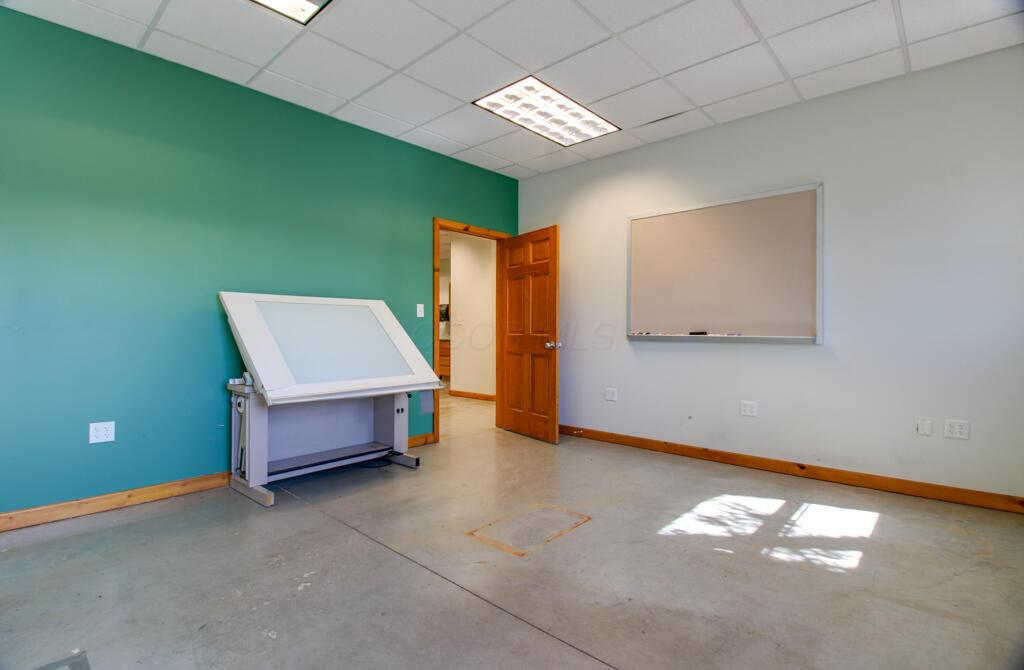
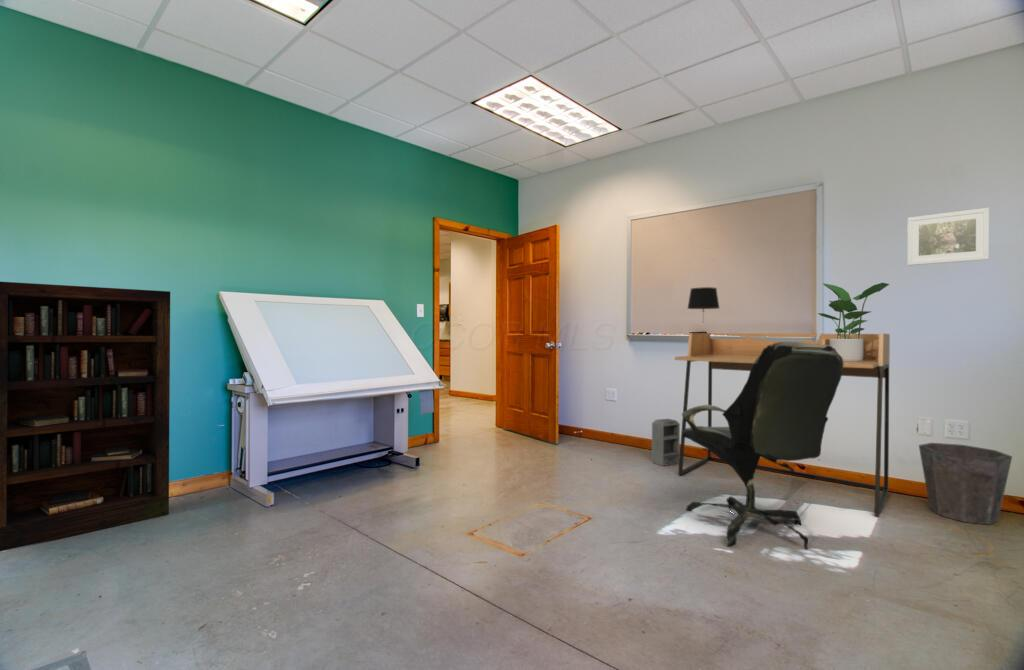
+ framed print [906,207,990,266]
+ desk [674,332,891,517]
+ office chair [681,341,844,551]
+ table lamp [686,286,720,357]
+ potted plant [817,282,890,362]
+ speaker [651,418,681,467]
+ waste bin [918,442,1013,526]
+ bookcase [0,281,171,552]
